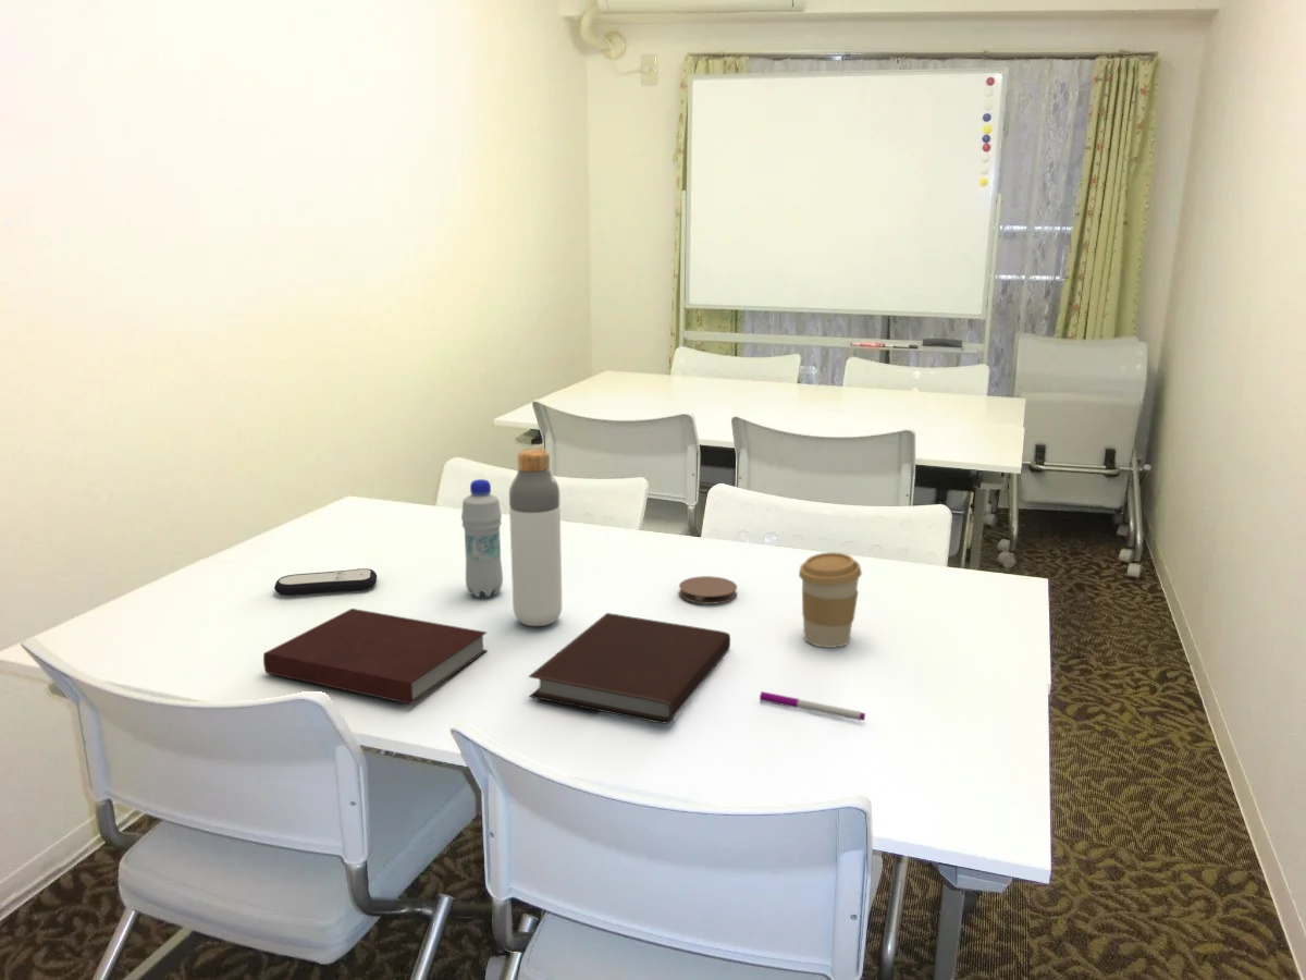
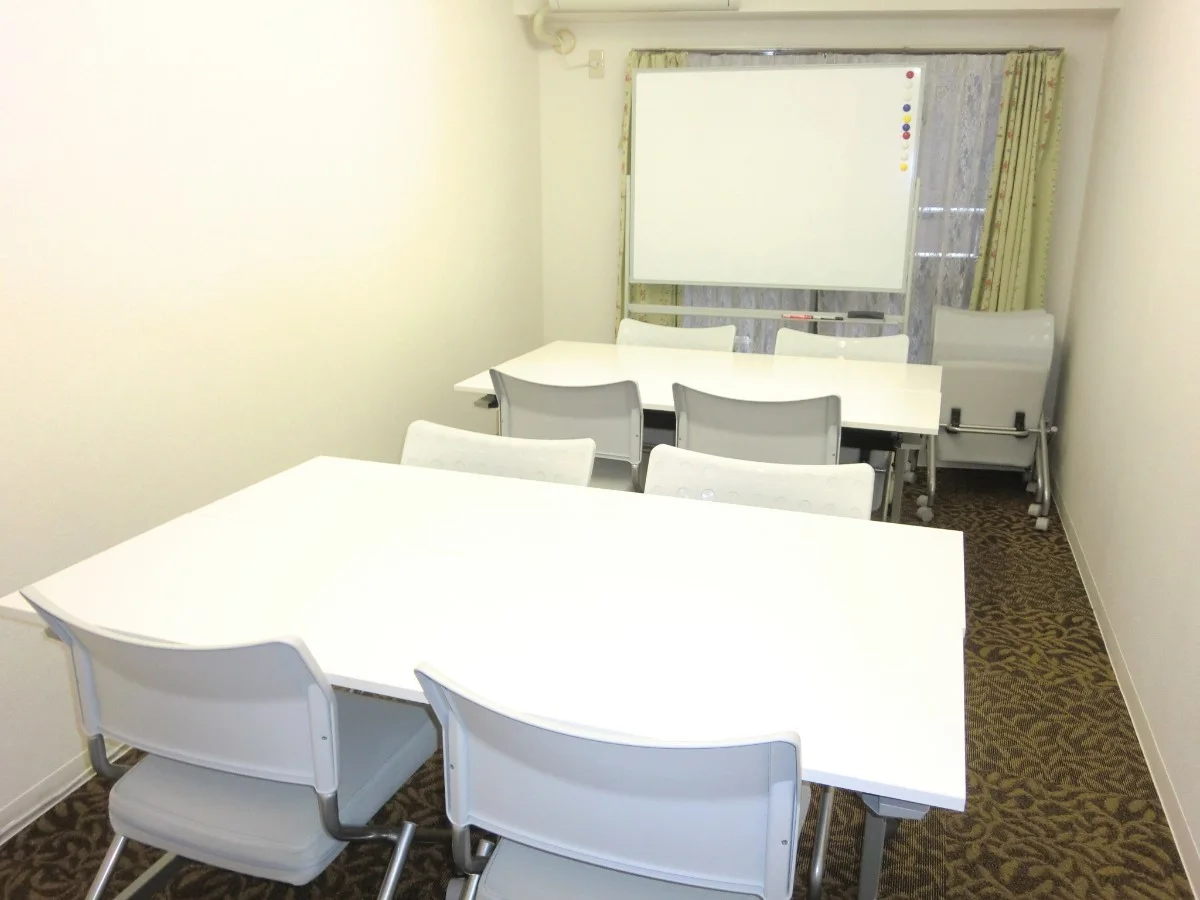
- bottle [460,478,504,598]
- coffee cup [798,551,863,649]
- pen [759,690,866,722]
- notebook [262,608,489,706]
- bottle [508,448,563,627]
- coaster [678,575,738,605]
- remote control [273,567,378,597]
- notebook [528,612,731,725]
